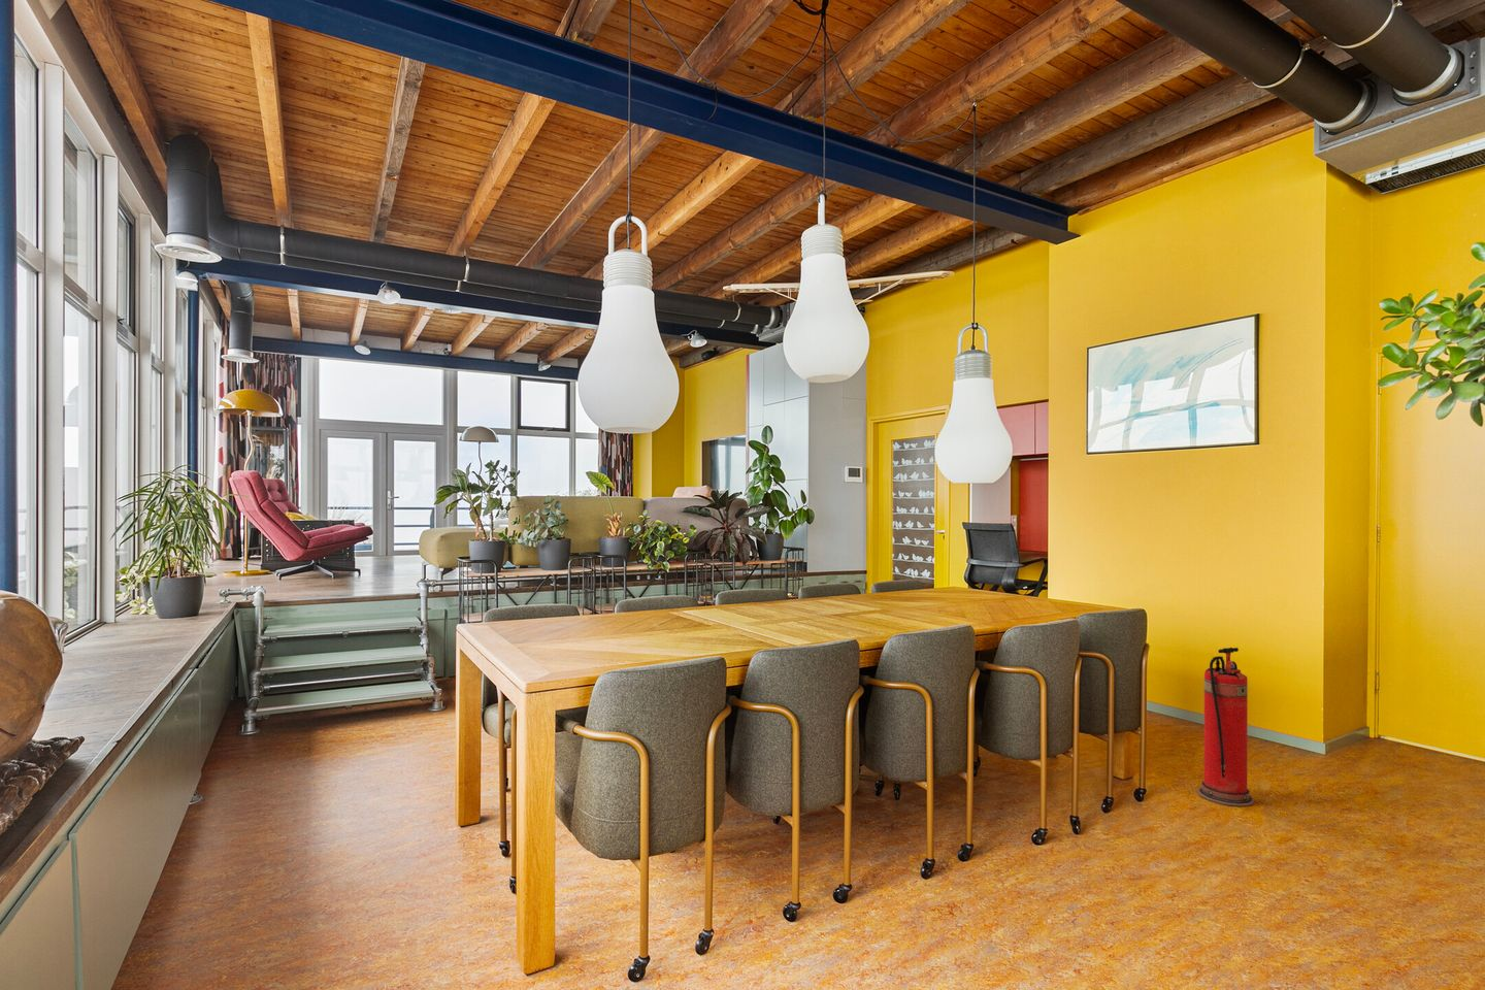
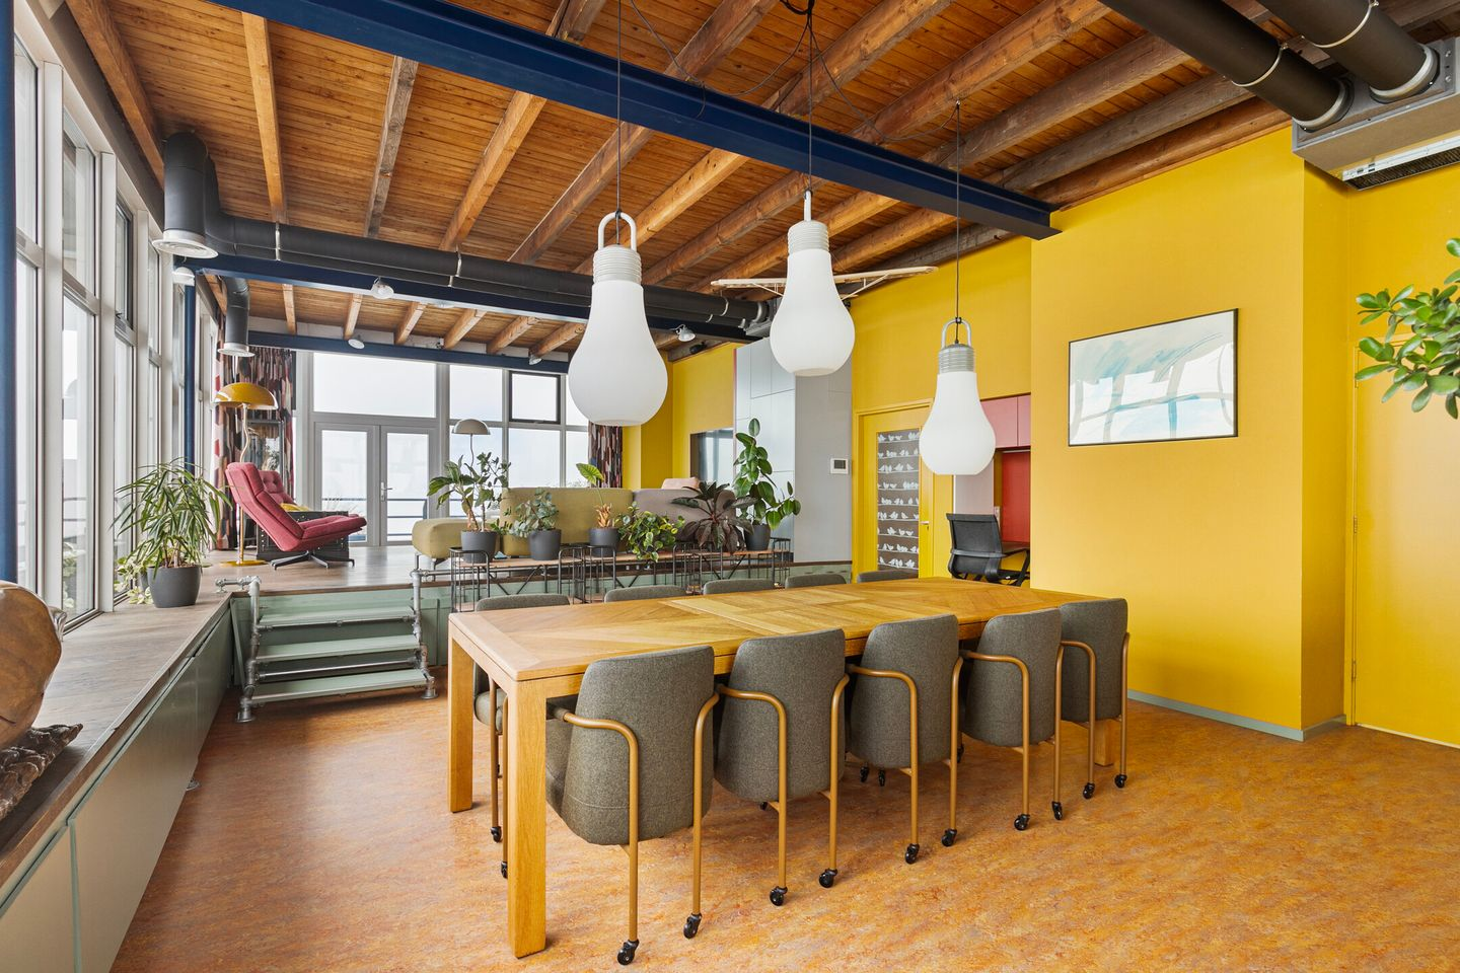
- fire extinguisher [1197,646,1255,808]
